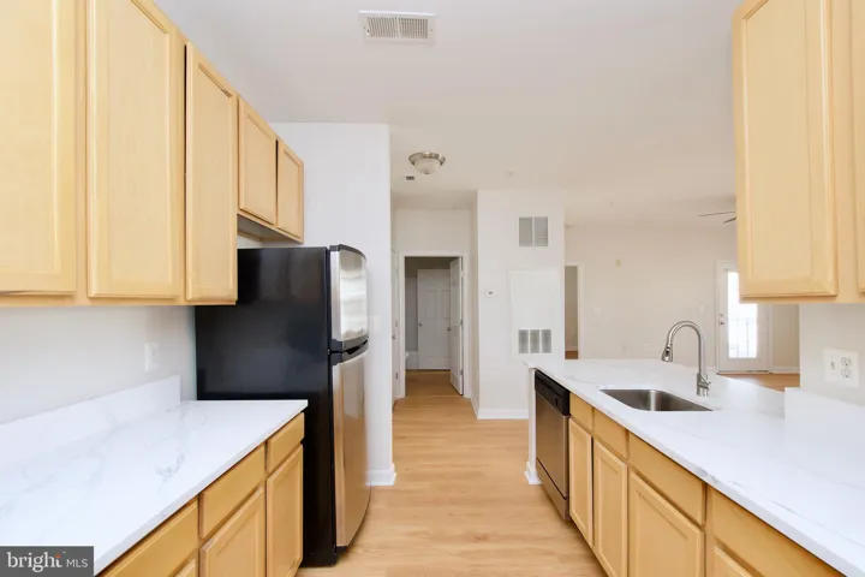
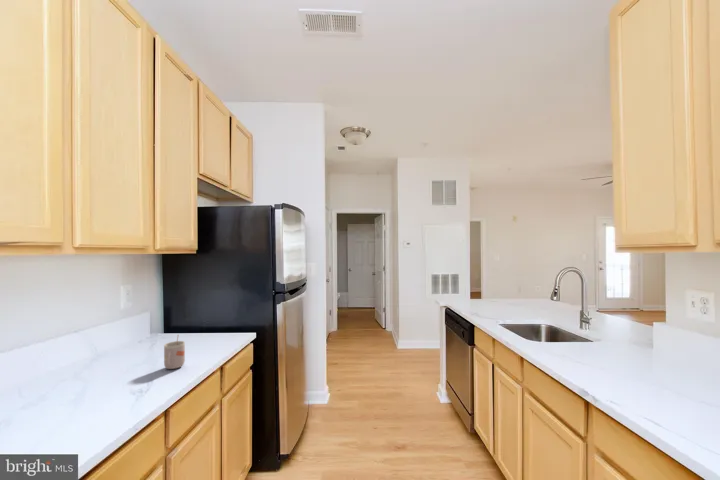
+ mug [163,335,186,370]
